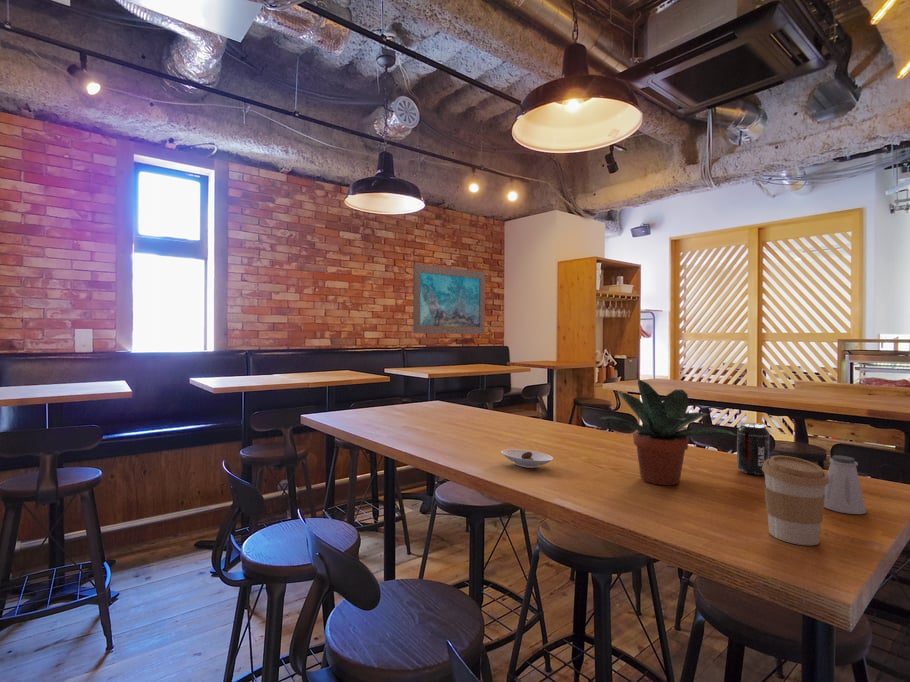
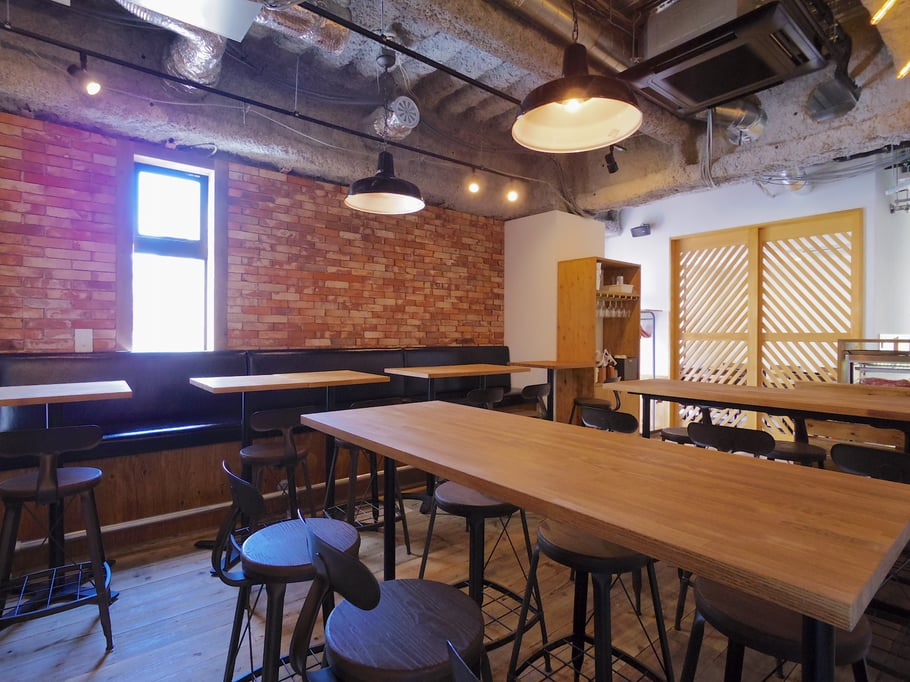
- saltshaker [824,454,867,515]
- potted plant [599,378,737,486]
- saucer [500,448,554,469]
- beverage can [736,422,770,476]
- coffee cup [762,455,829,546]
- wall art [412,263,486,335]
